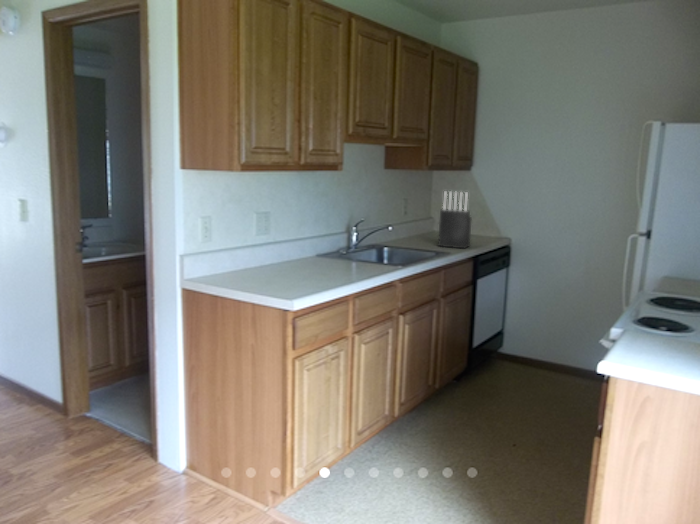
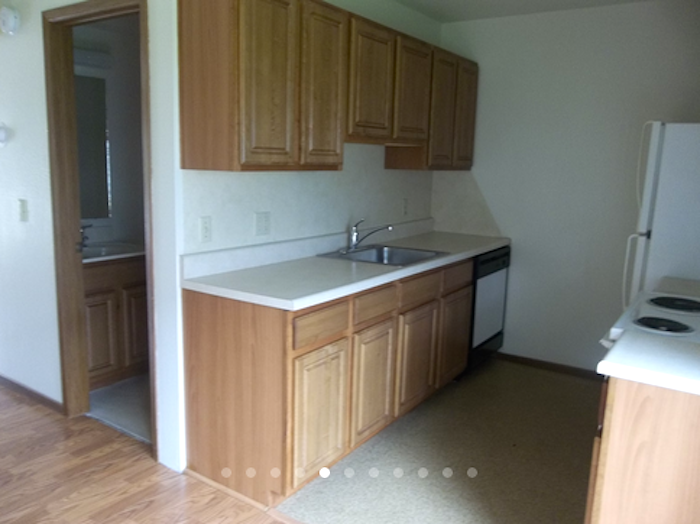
- knife block [437,190,473,250]
